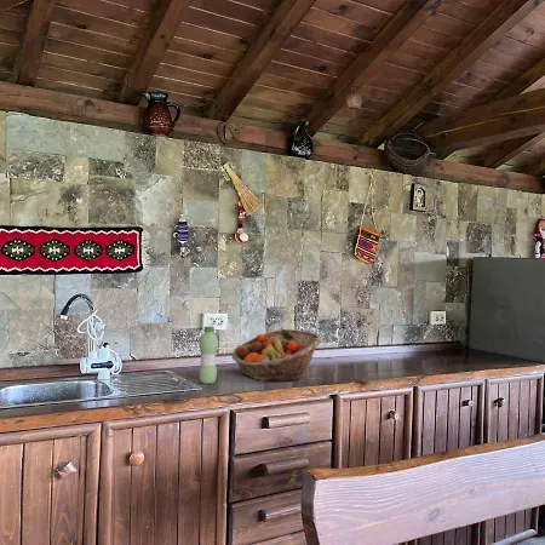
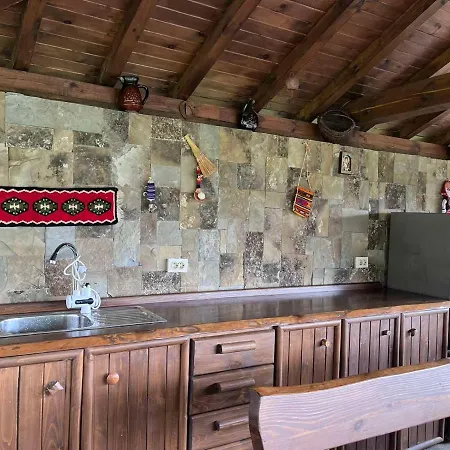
- fruit basket [230,328,323,383]
- water bottle [197,326,219,385]
